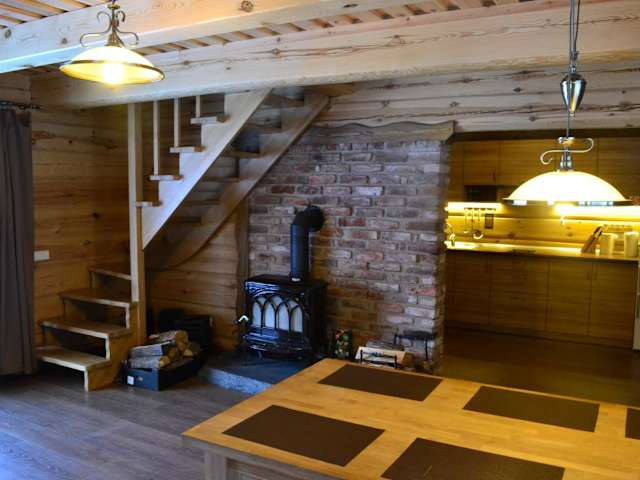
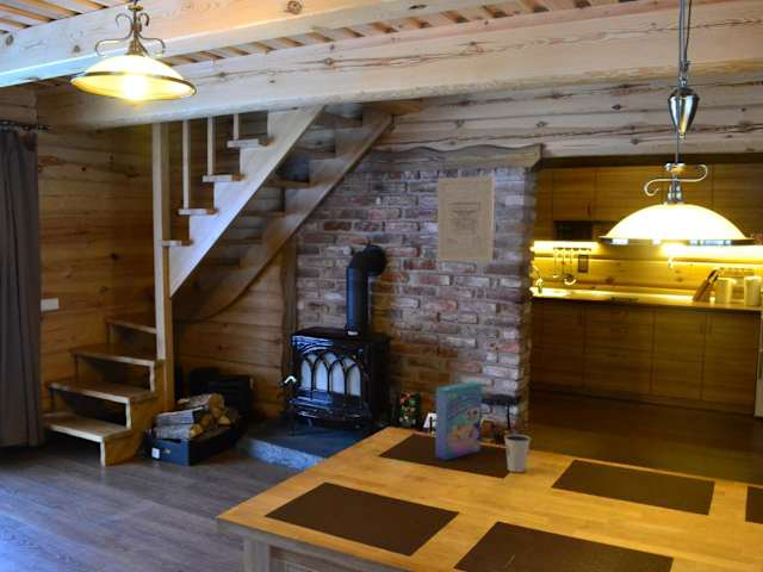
+ wall art [435,175,495,263]
+ dixie cup [503,434,532,473]
+ cereal box [434,380,483,461]
